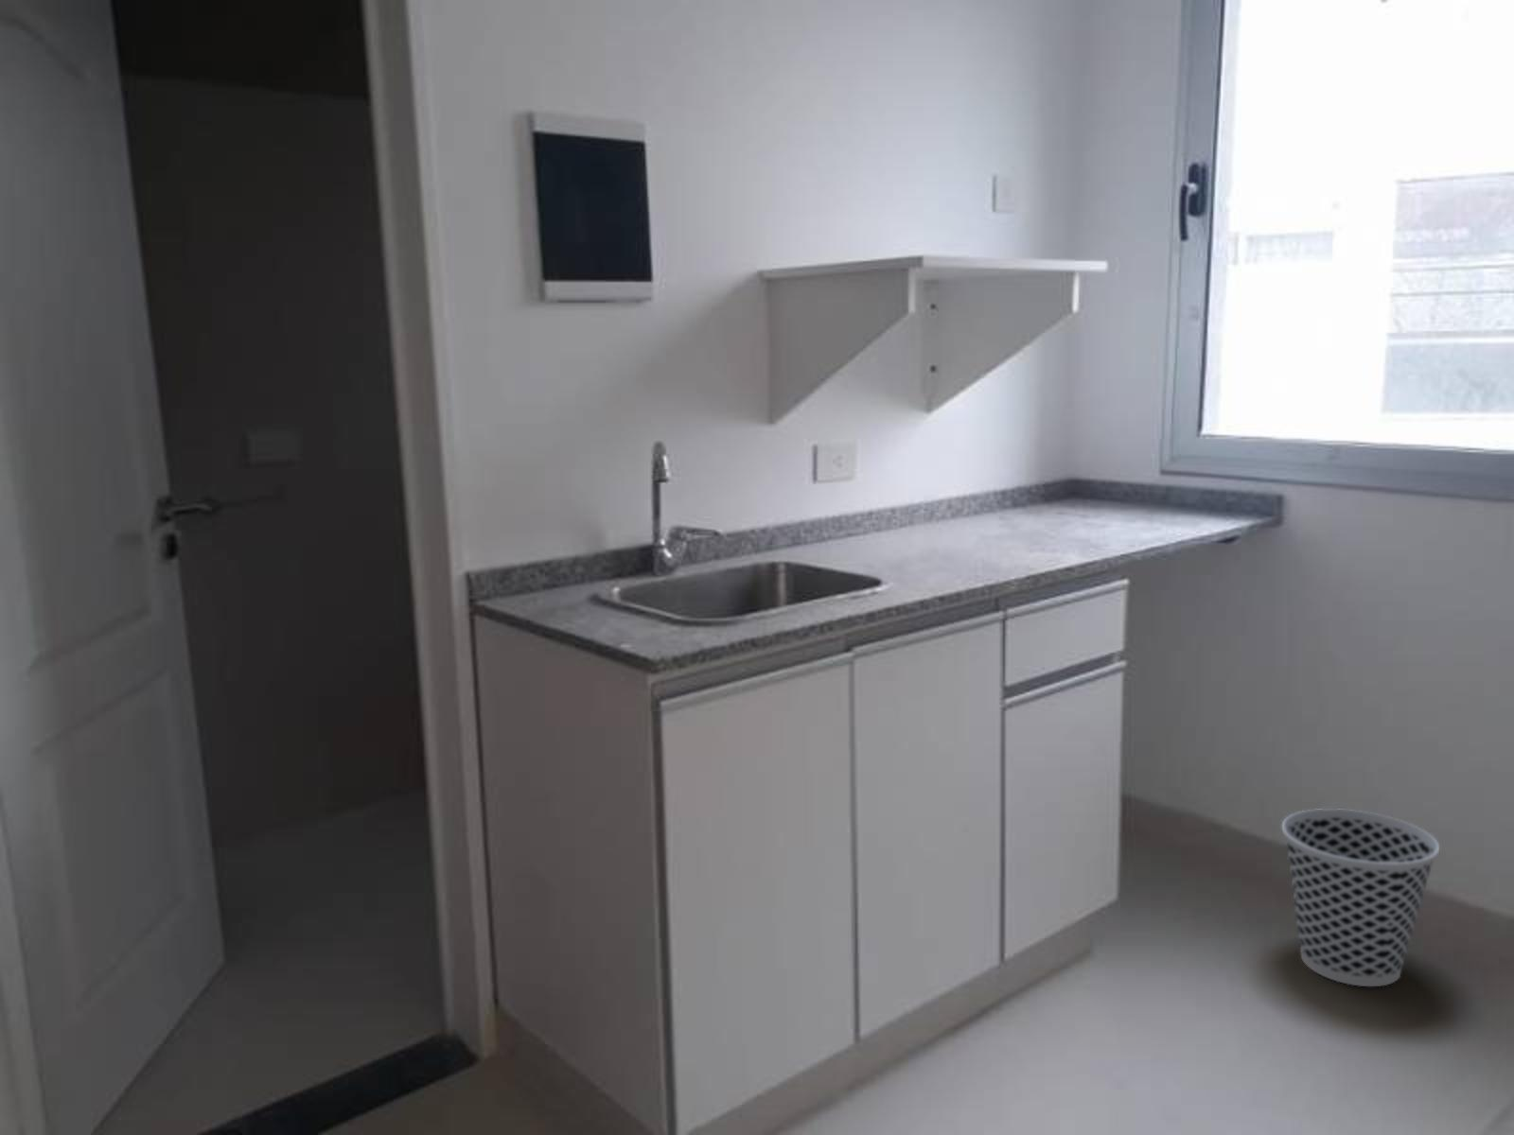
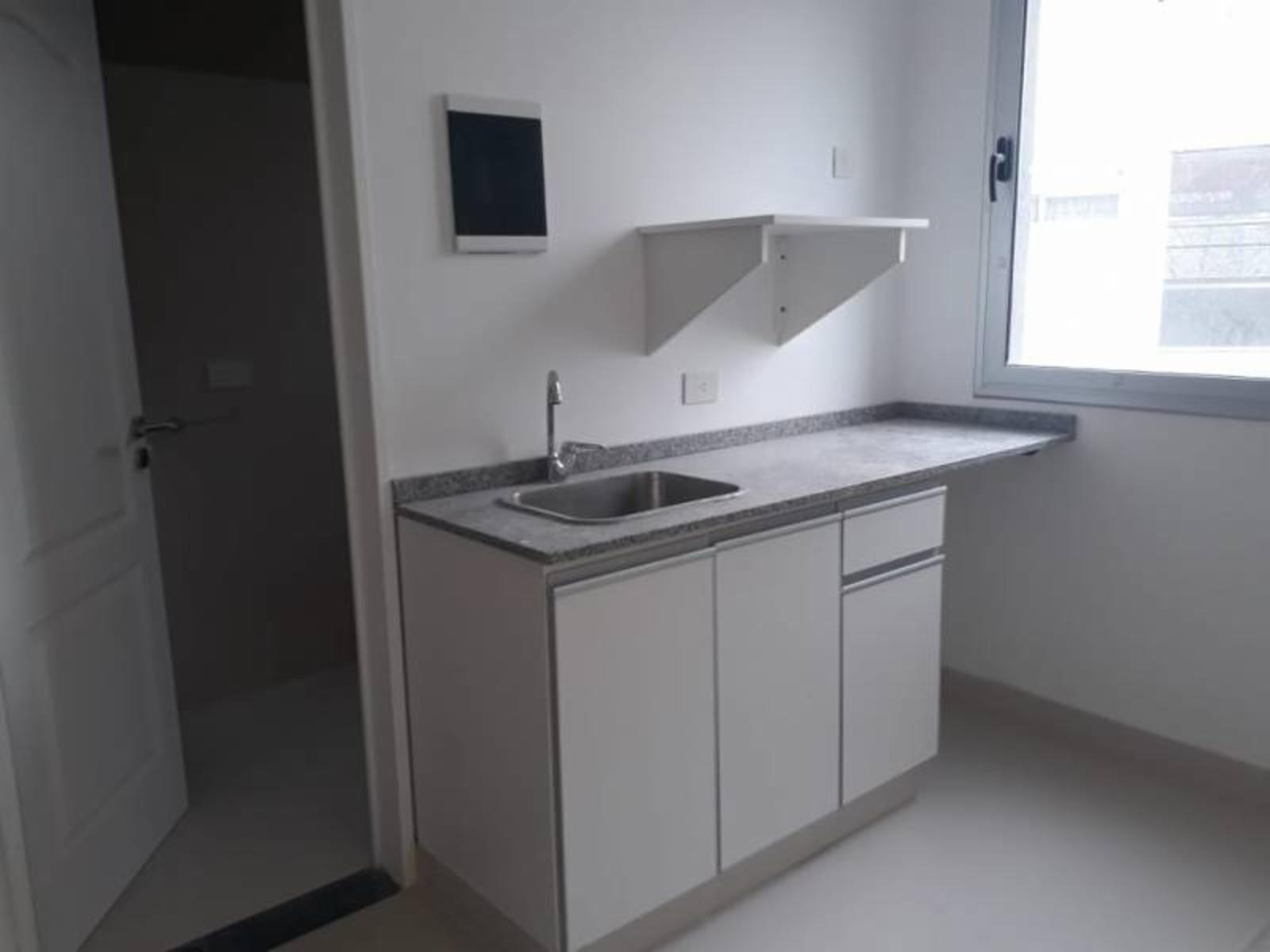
- wastebasket [1280,808,1440,987]
